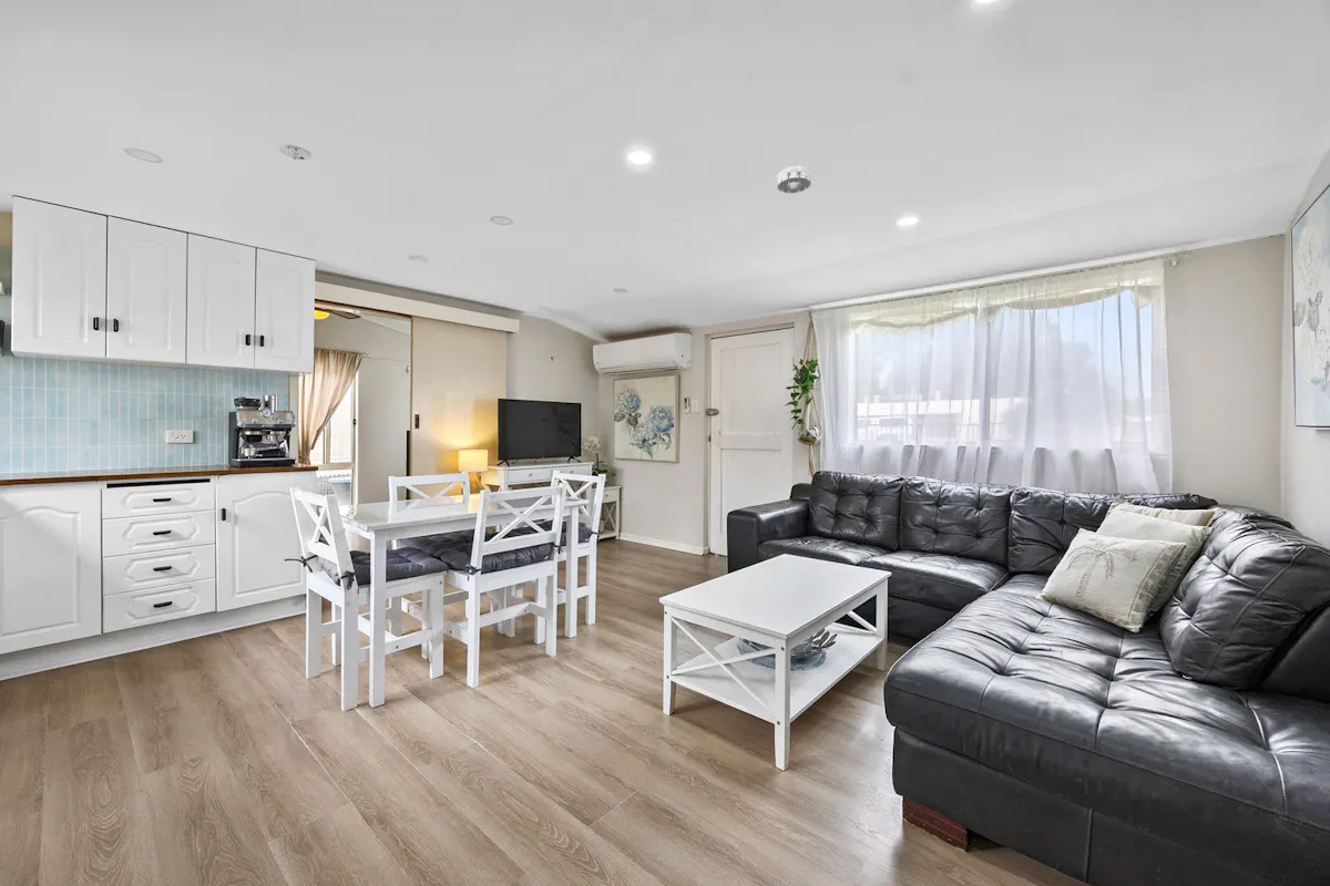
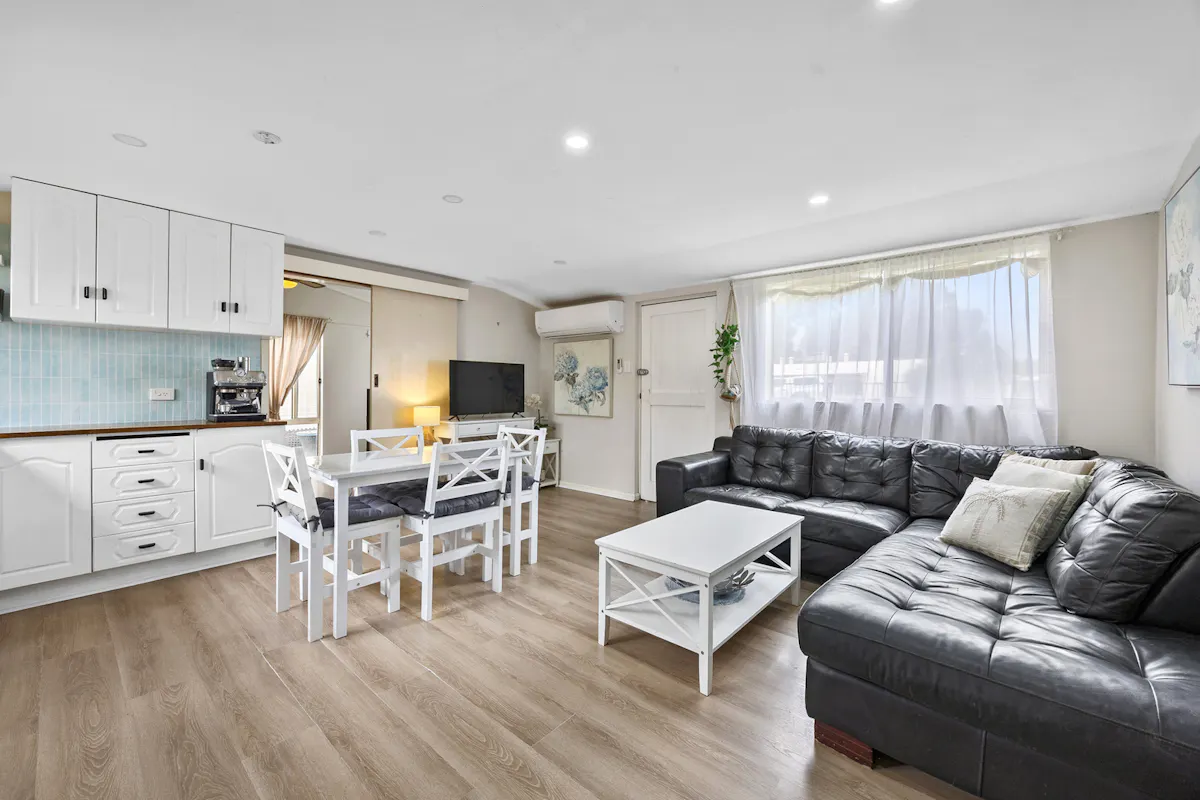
- smoke detector [776,164,812,194]
